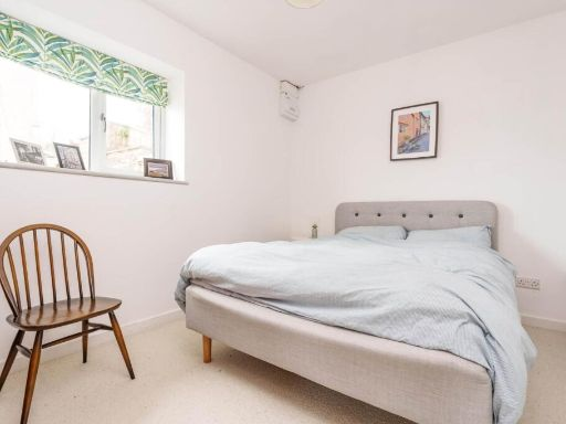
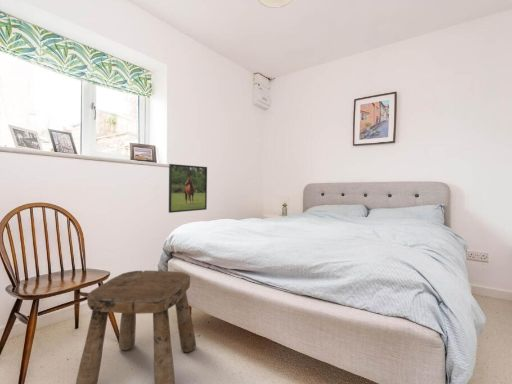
+ stool [75,270,197,384]
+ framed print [168,163,208,214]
